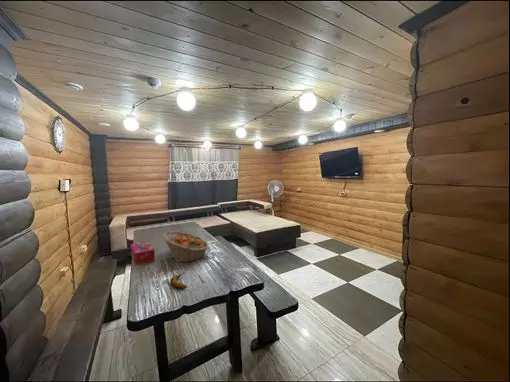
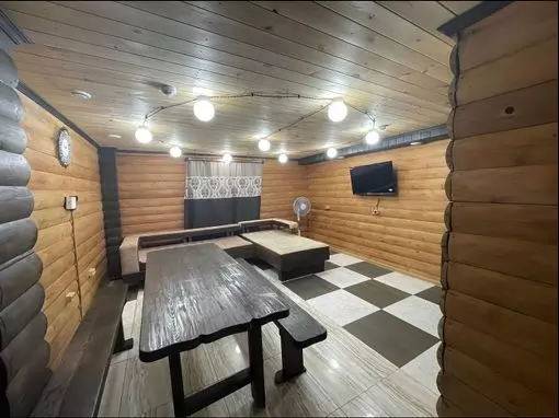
- fruit basket [162,230,210,263]
- tissue box [130,240,156,266]
- banana [169,272,188,290]
